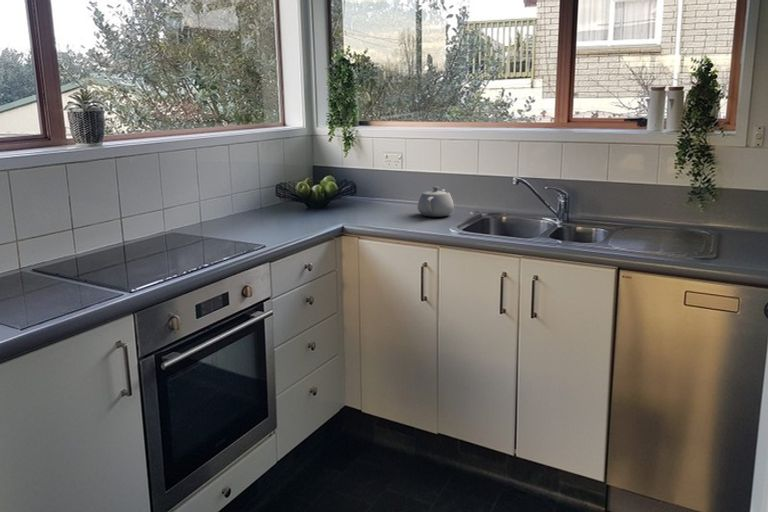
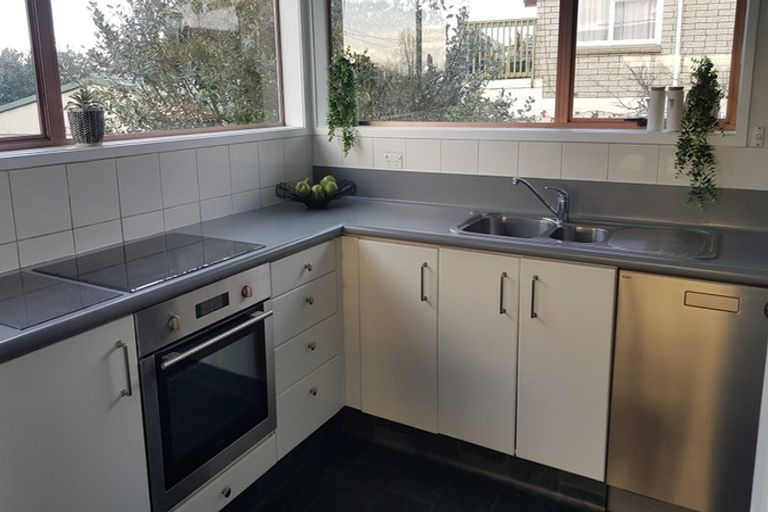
- teapot [416,186,455,218]
